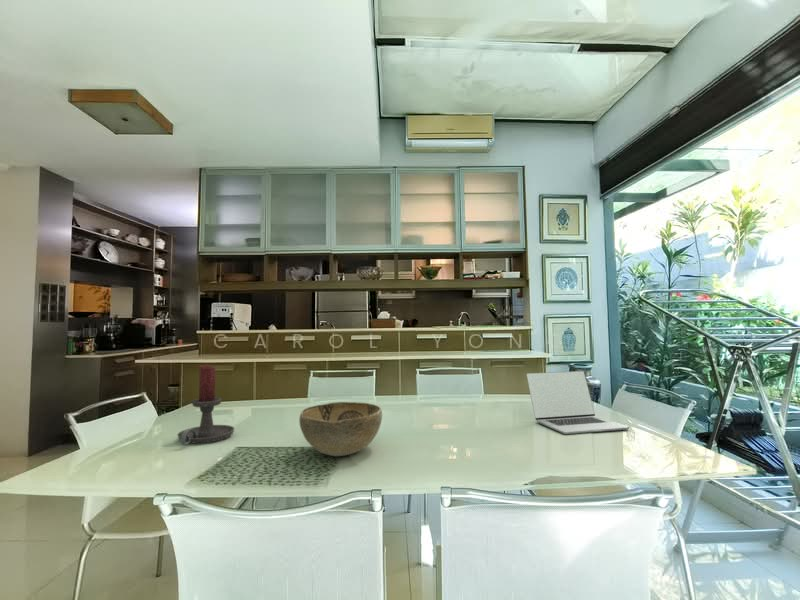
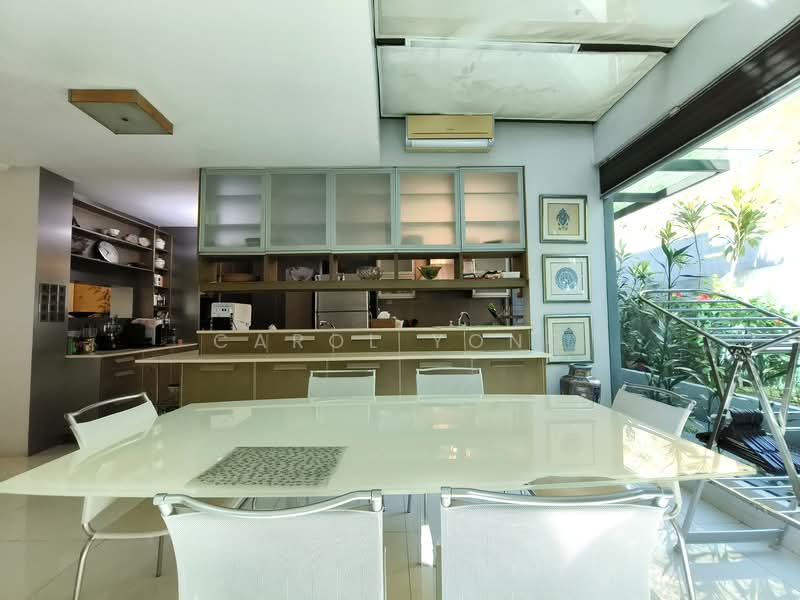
- candle holder [176,364,235,446]
- decorative bowl [298,401,383,457]
- laptop [525,370,630,435]
